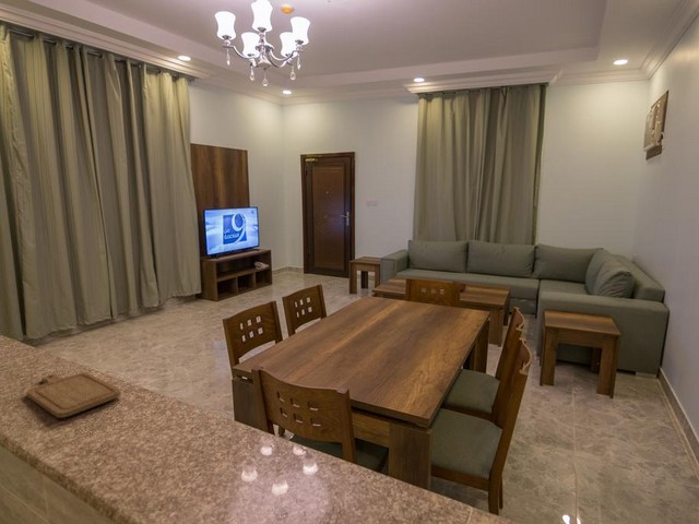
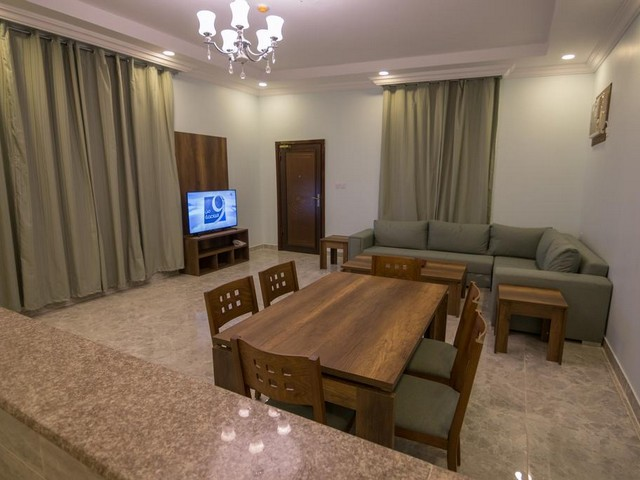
- chopping board [25,371,122,419]
